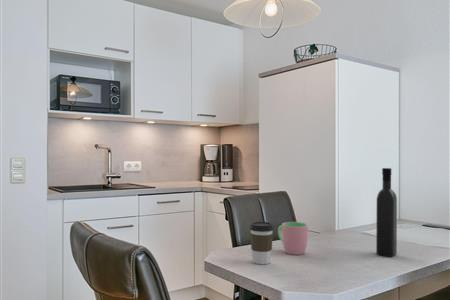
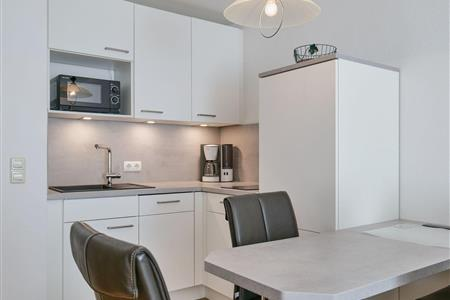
- wine bottle [375,167,398,258]
- coffee cup [249,221,275,265]
- cup [277,221,309,256]
